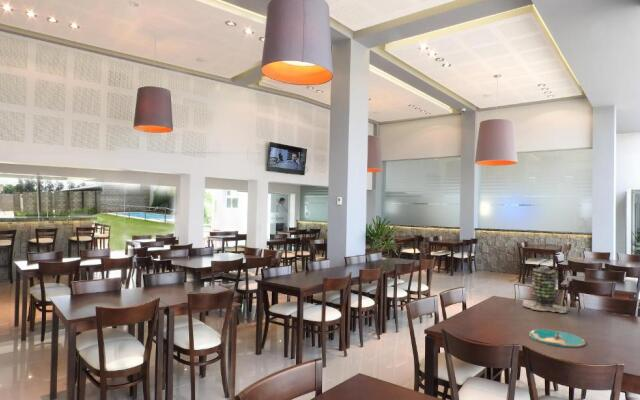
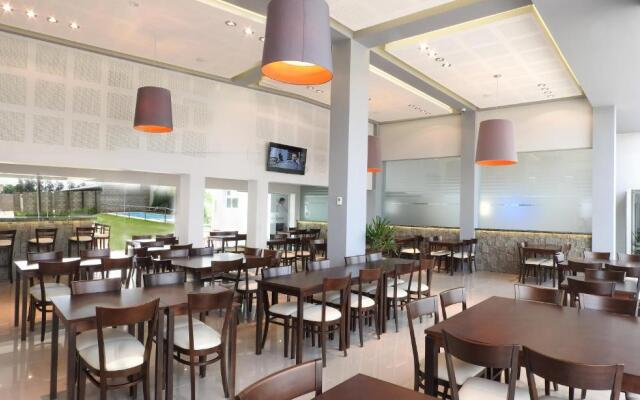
- plate [528,329,587,348]
- succulent plant [521,264,573,314]
